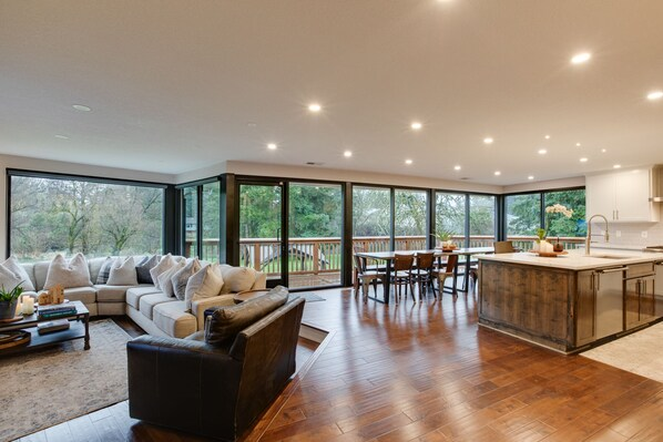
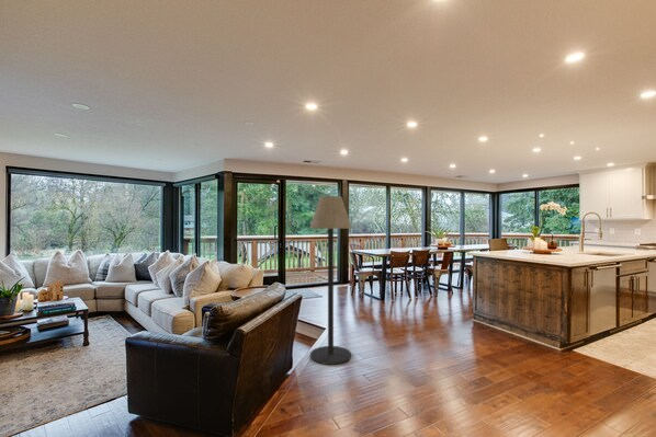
+ floor lamp [309,195,353,366]
